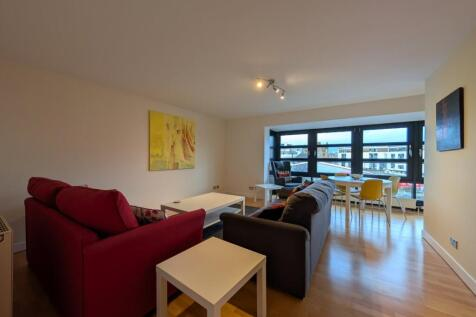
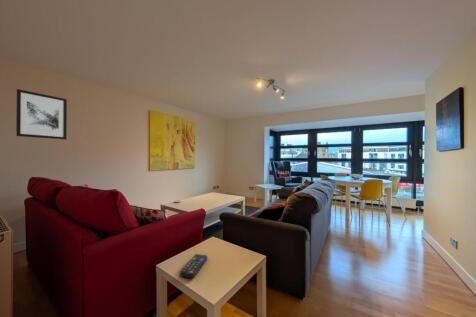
+ wall art [15,88,68,140]
+ remote control [179,253,208,279]
